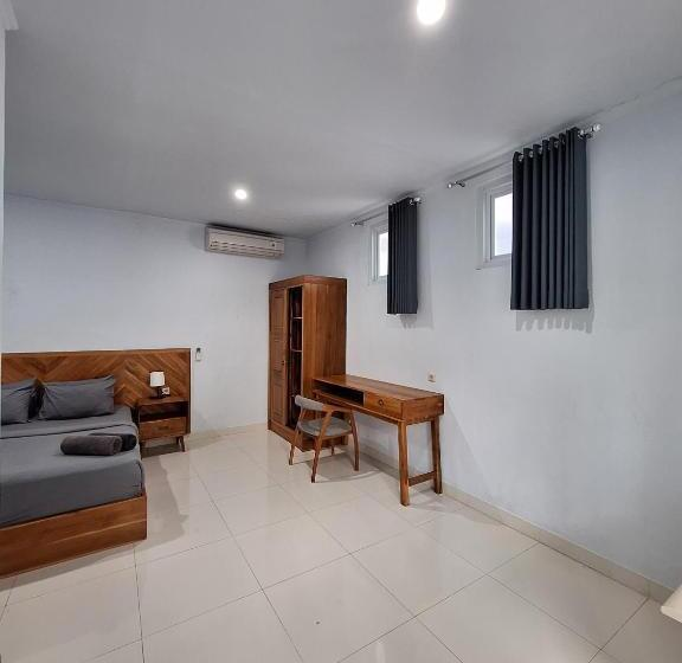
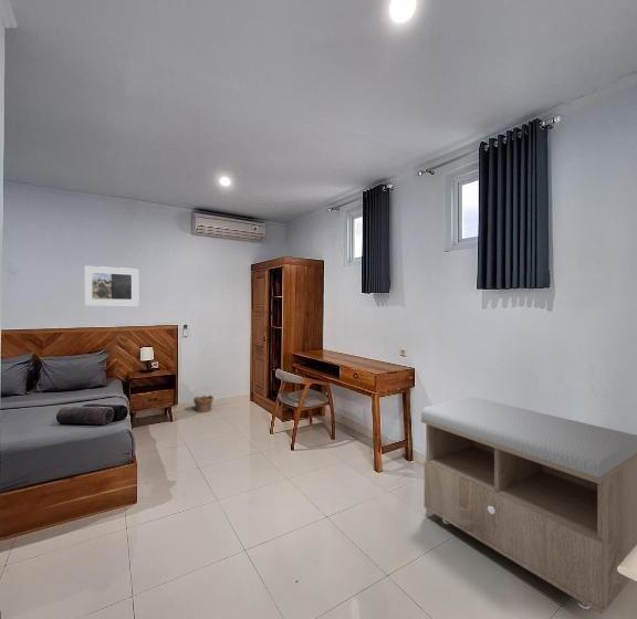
+ storage bench [420,396,637,615]
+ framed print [83,265,139,306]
+ clay pot [192,394,215,413]
